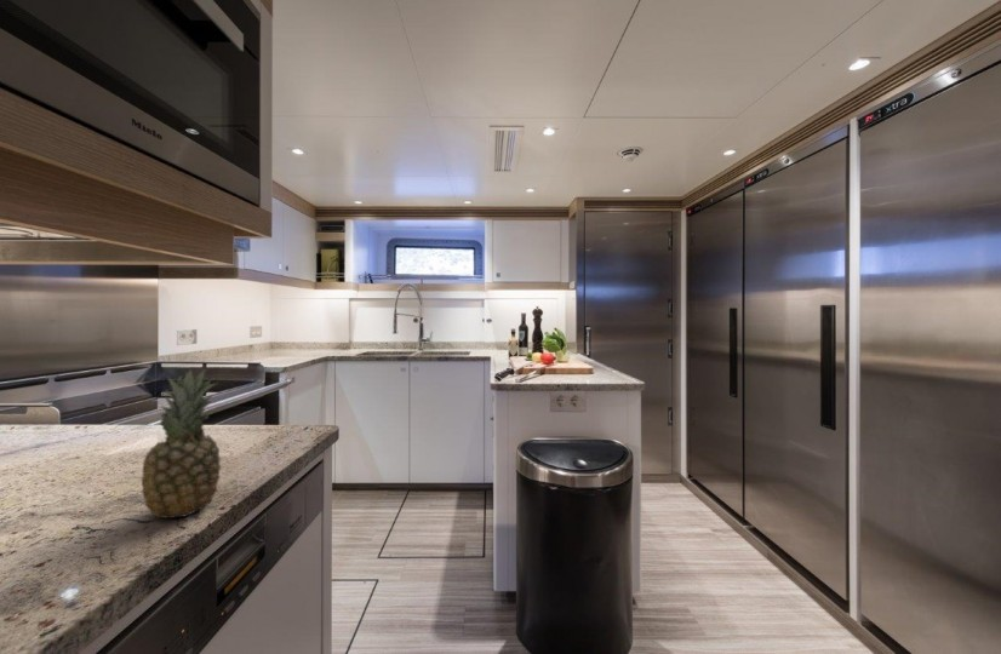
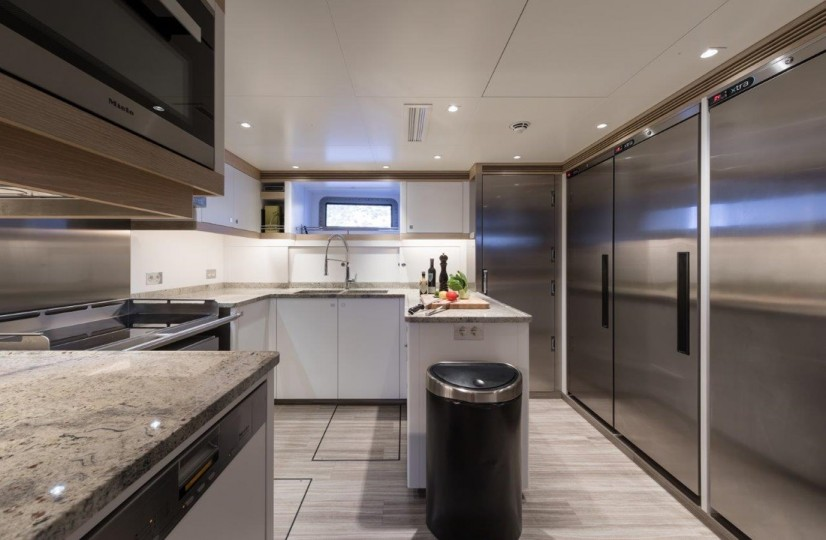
- fruit [139,368,223,520]
